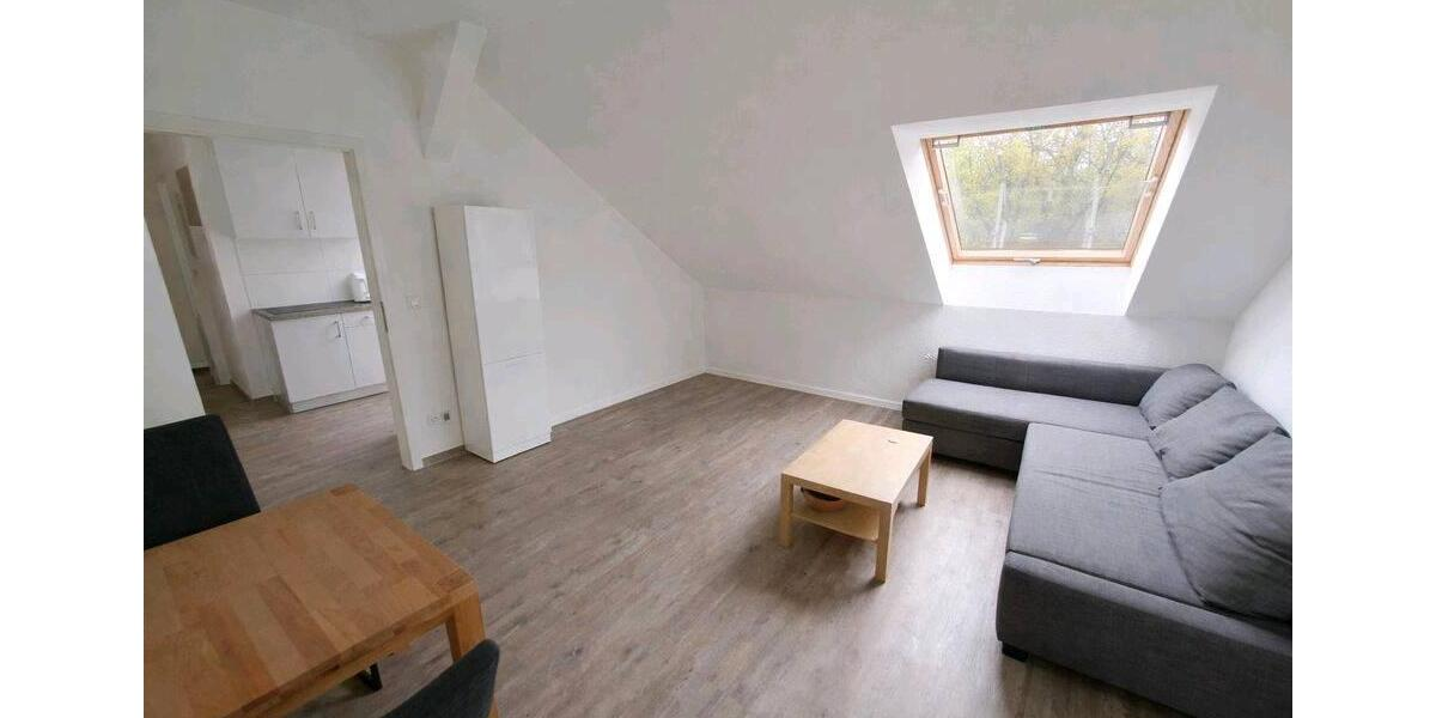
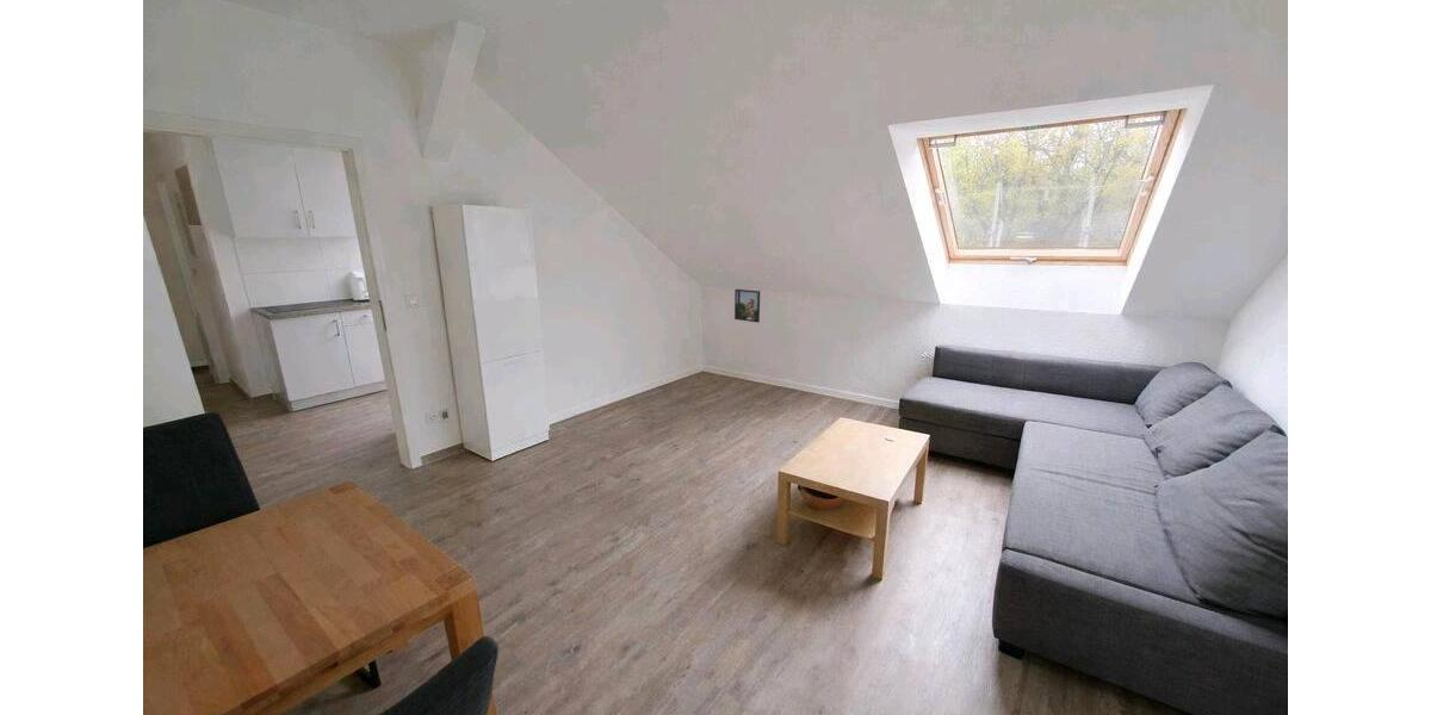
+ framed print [733,288,761,324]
